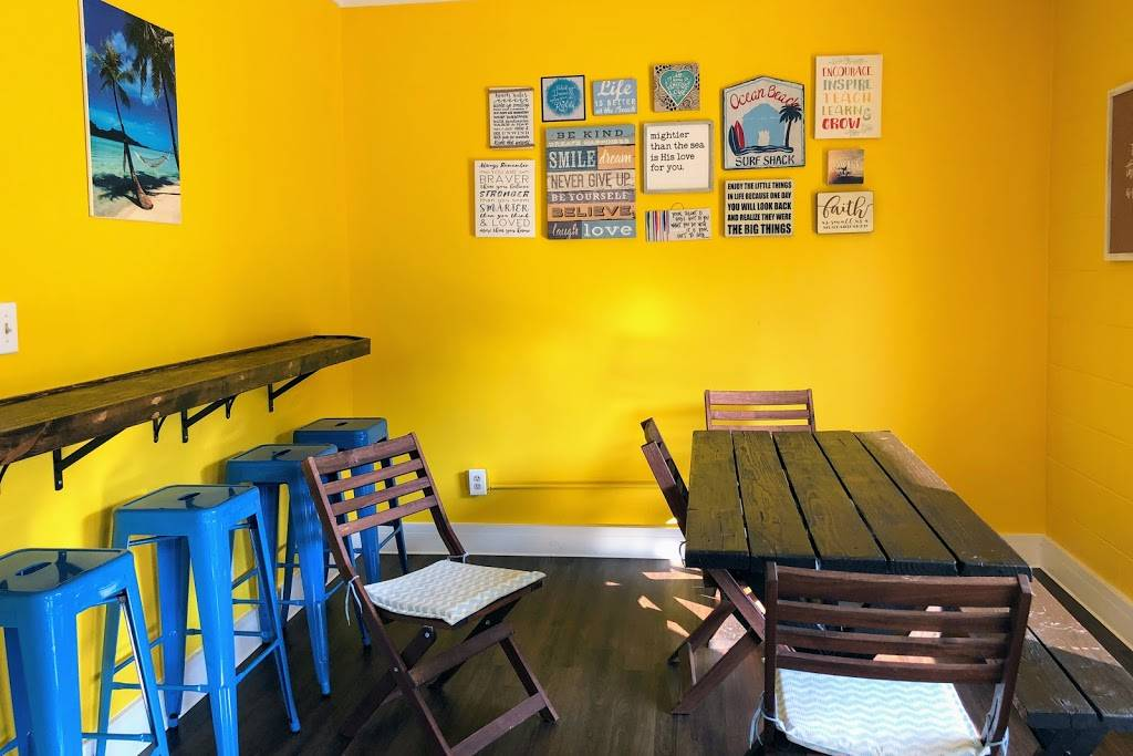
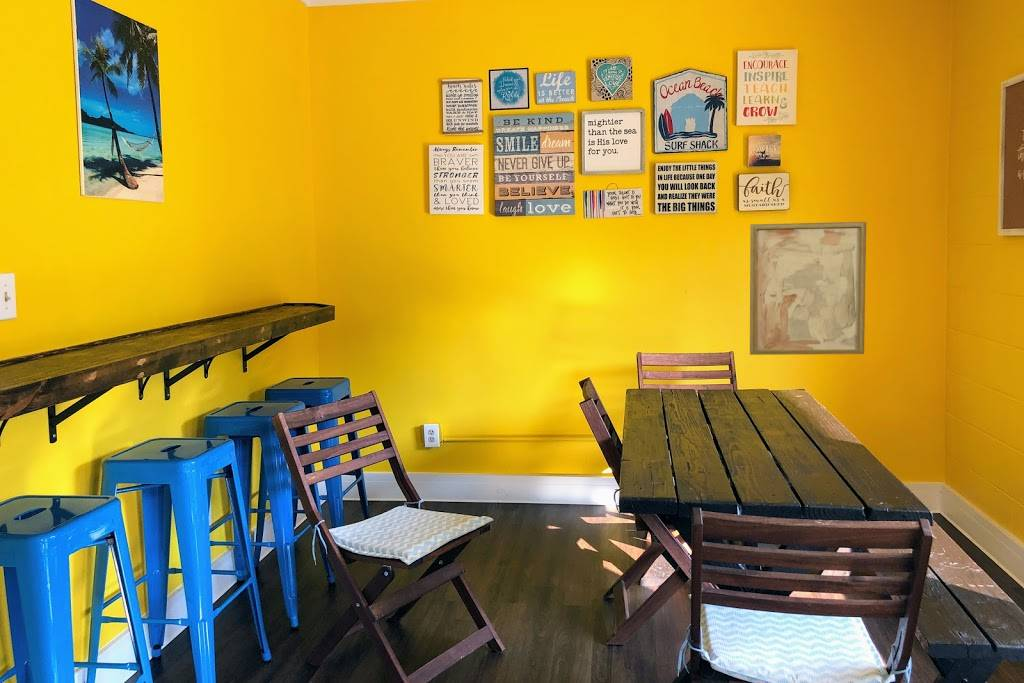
+ wall art [749,221,867,356]
